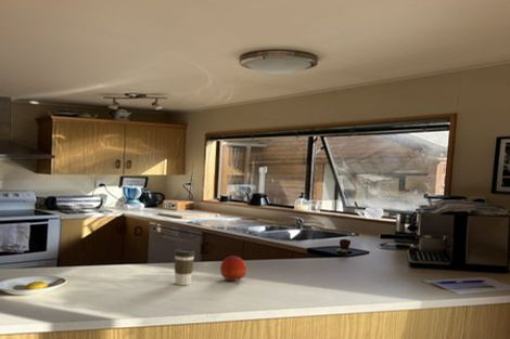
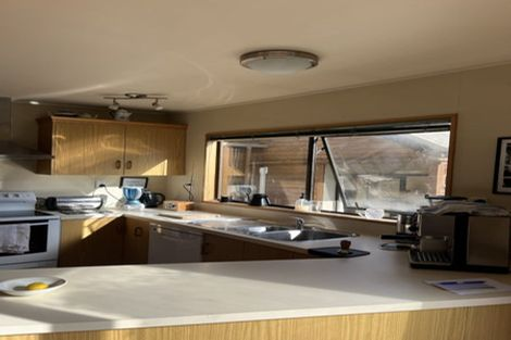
- coffee cup [174,248,196,286]
- fruit [219,255,247,283]
